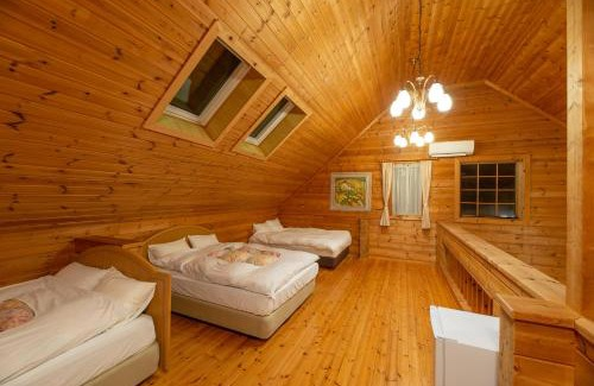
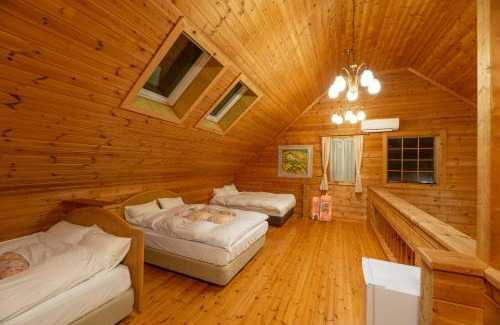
+ suitcase [311,192,333,223]
